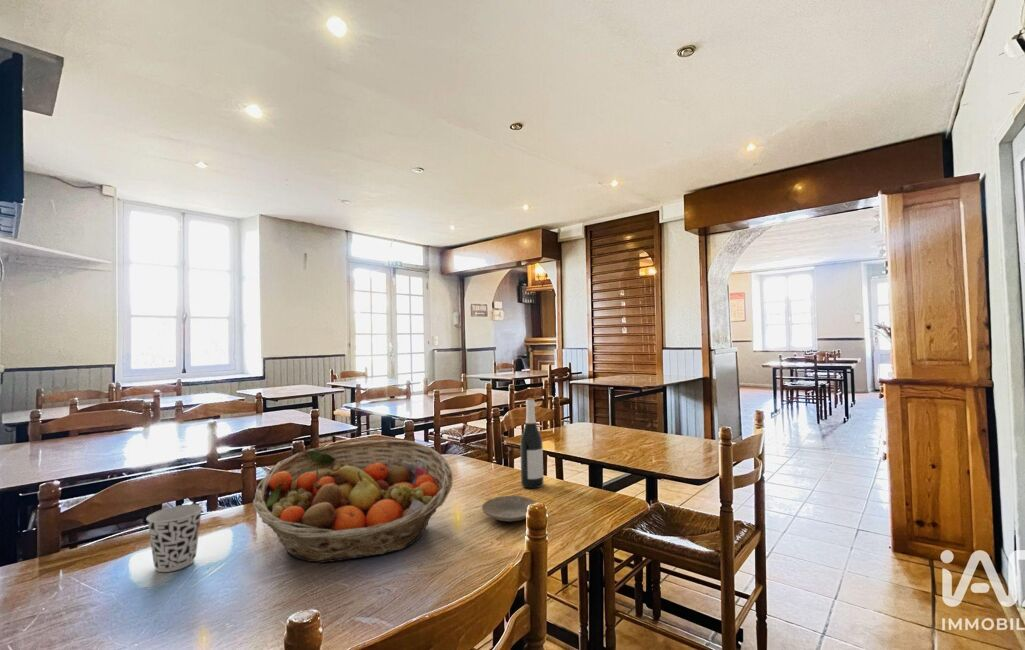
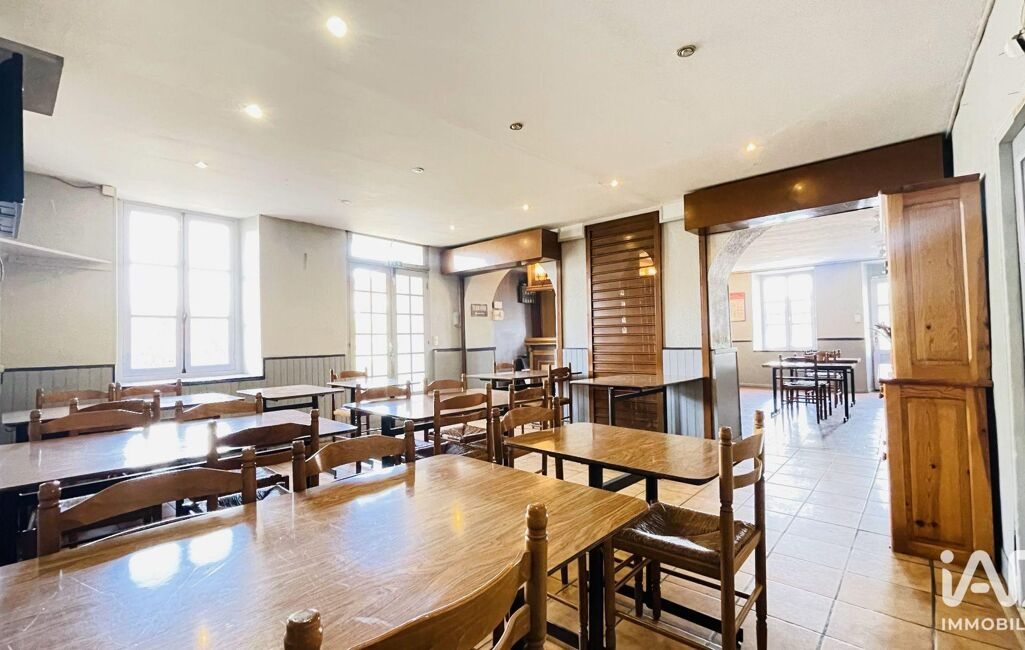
- plate [481,495,538,523]
- wine bottle [519,397,544,489]
- cup [145,504,204,573]
- fruit basket [252,439,454,564]
